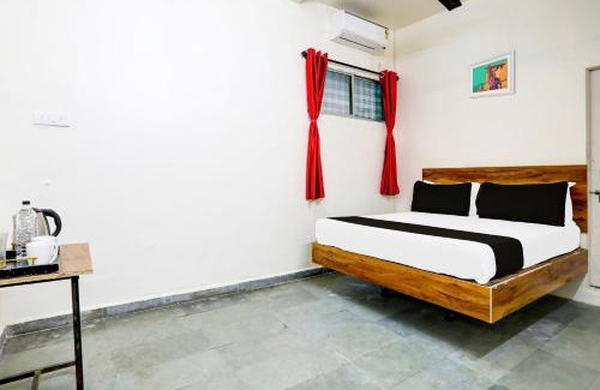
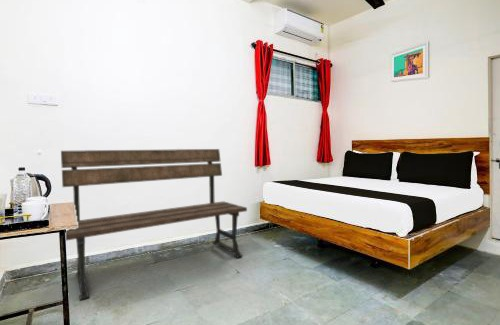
+ bench [60,148,248,301]
